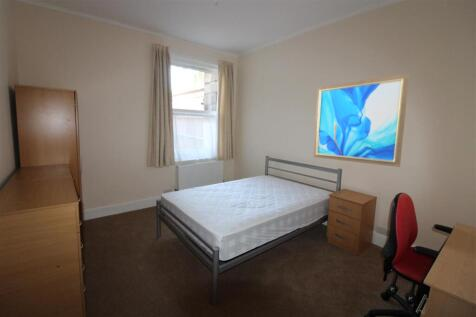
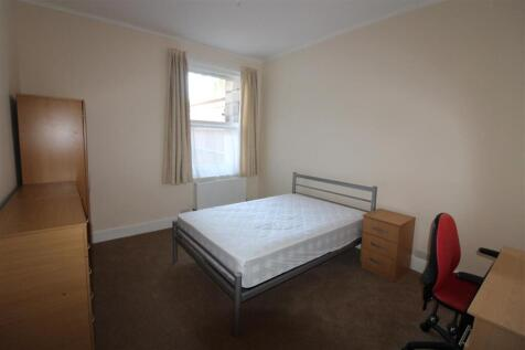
- wall art [312,73,410,168]
